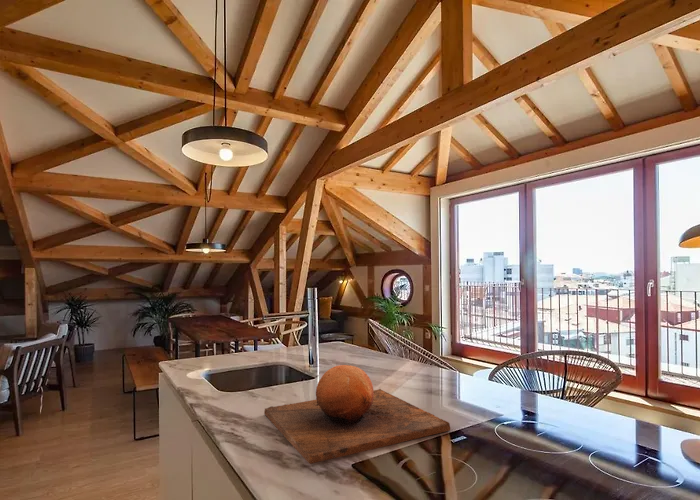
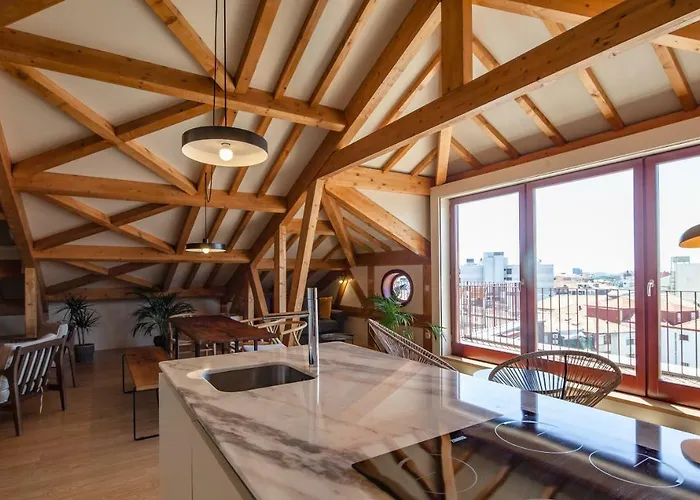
- chopping board [263,364,451,465]
